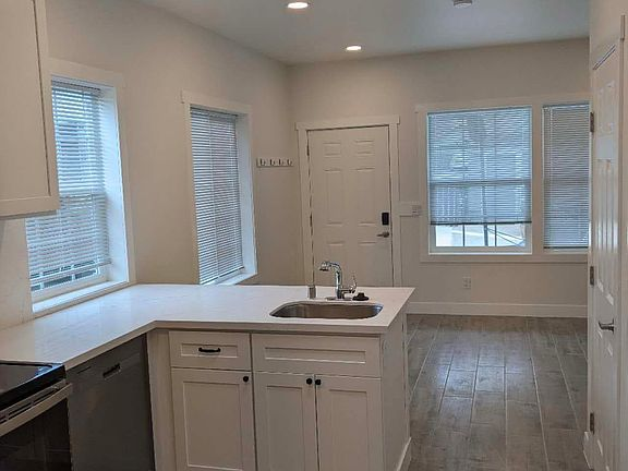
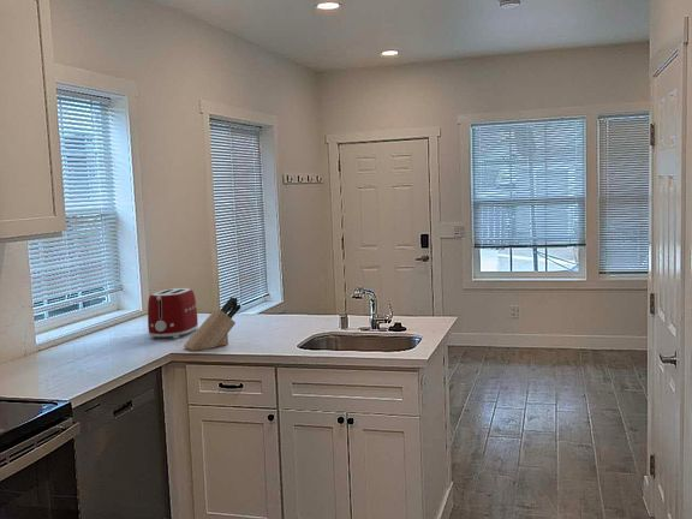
+ toaster [147,287,199,340]
+ knife block [183,296,241,352]
